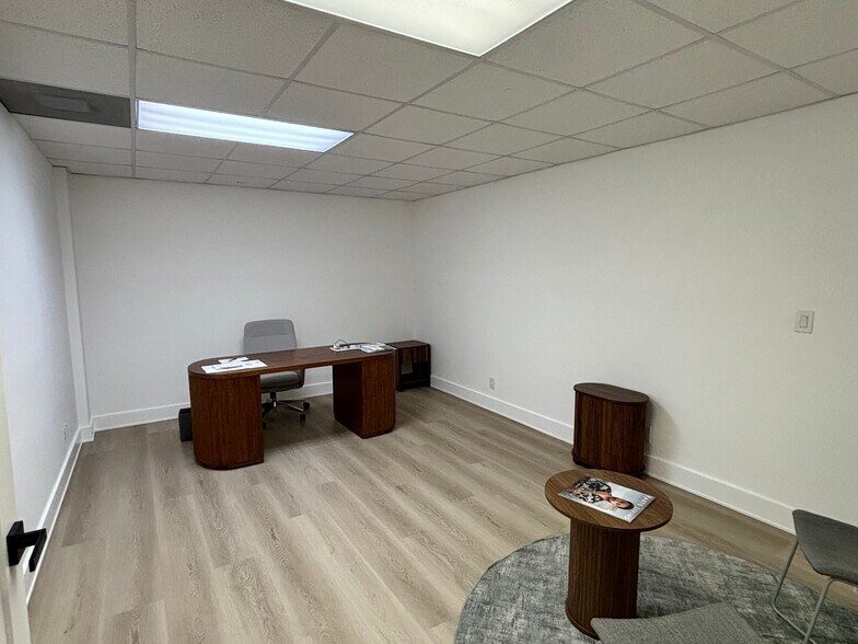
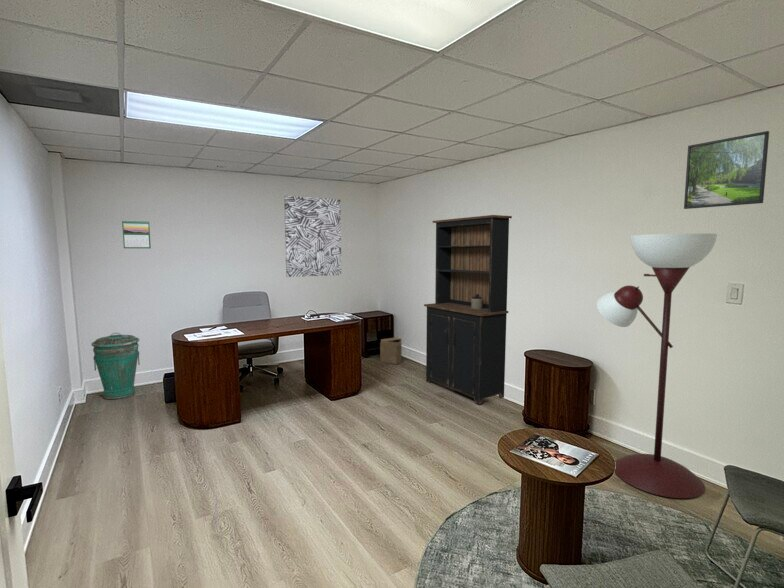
+ bookshelf [423,214,513,405]
+ cardboard box [379,336,402,366]
+ calendar [121,219,152,250]
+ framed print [683,130,770,210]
+ trash can [90,332,141,400]
+ wall art [283,195,342,278]
+ floor lamp [596,232,718,499]
